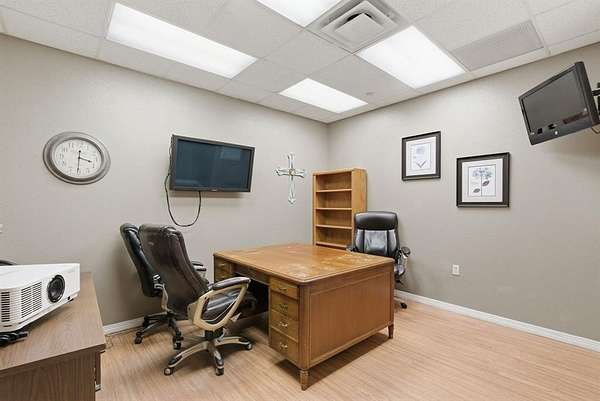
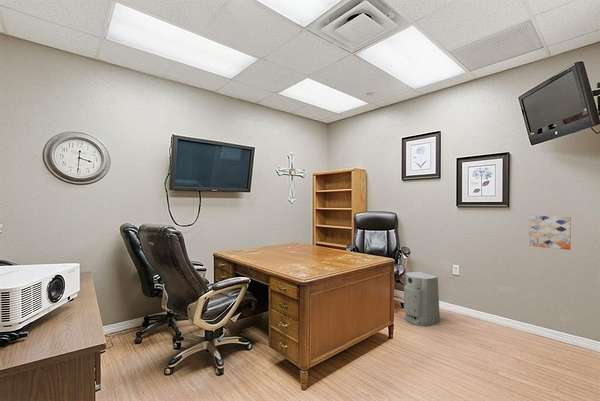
+ wall art [528,215,572,251]
+ fan [403,271,441,327]
